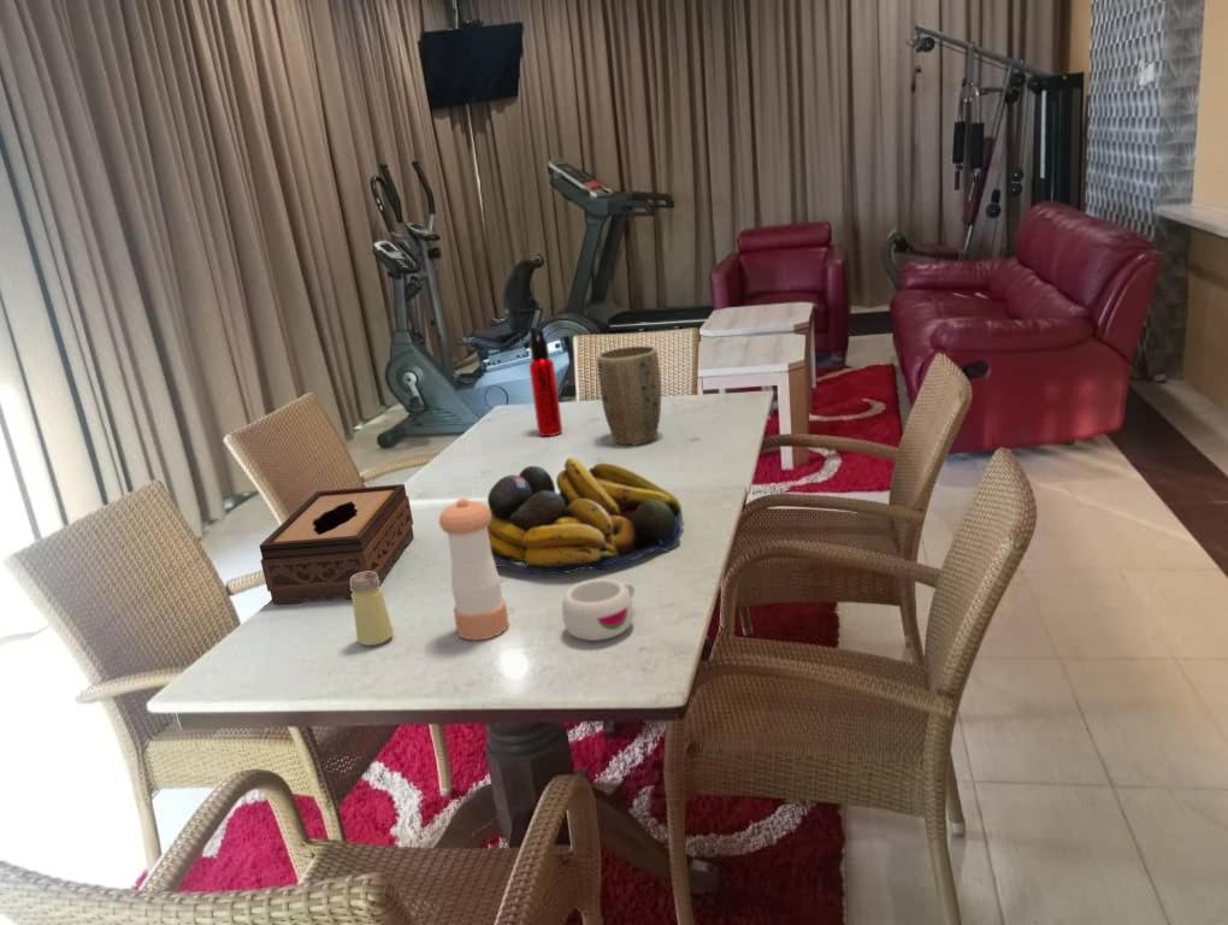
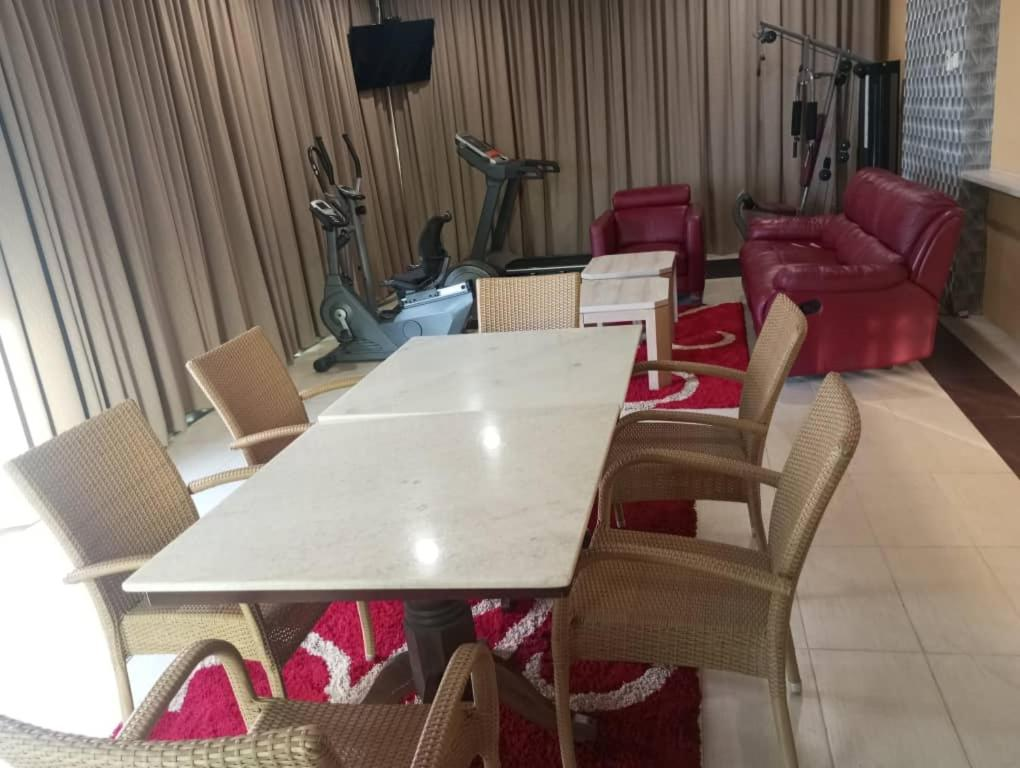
- pepper shaker [438,497,510,641]
- fruit bowl [486,456,685,575]
- mug [561,577,636,642]
- tissue box [259,483,415,606]
- plant pot [596,344,662,446]
- water bottle [527,326,563,437]
- saltshaker [350,571,395,647]
